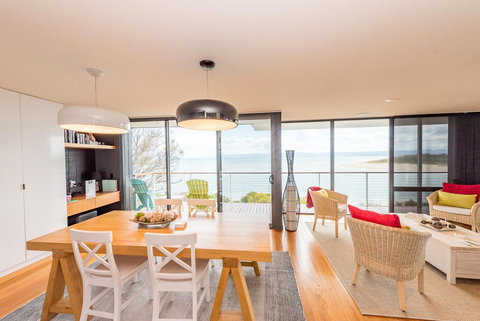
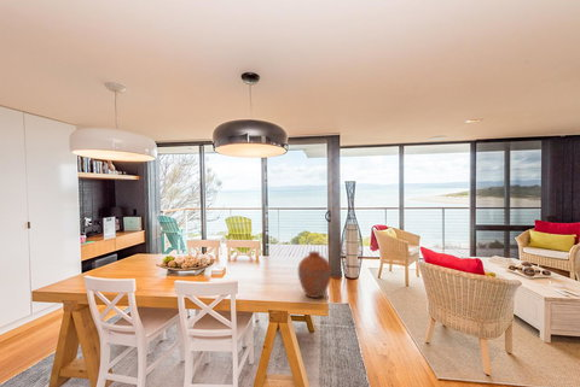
+ vase [297,251,332,299]
